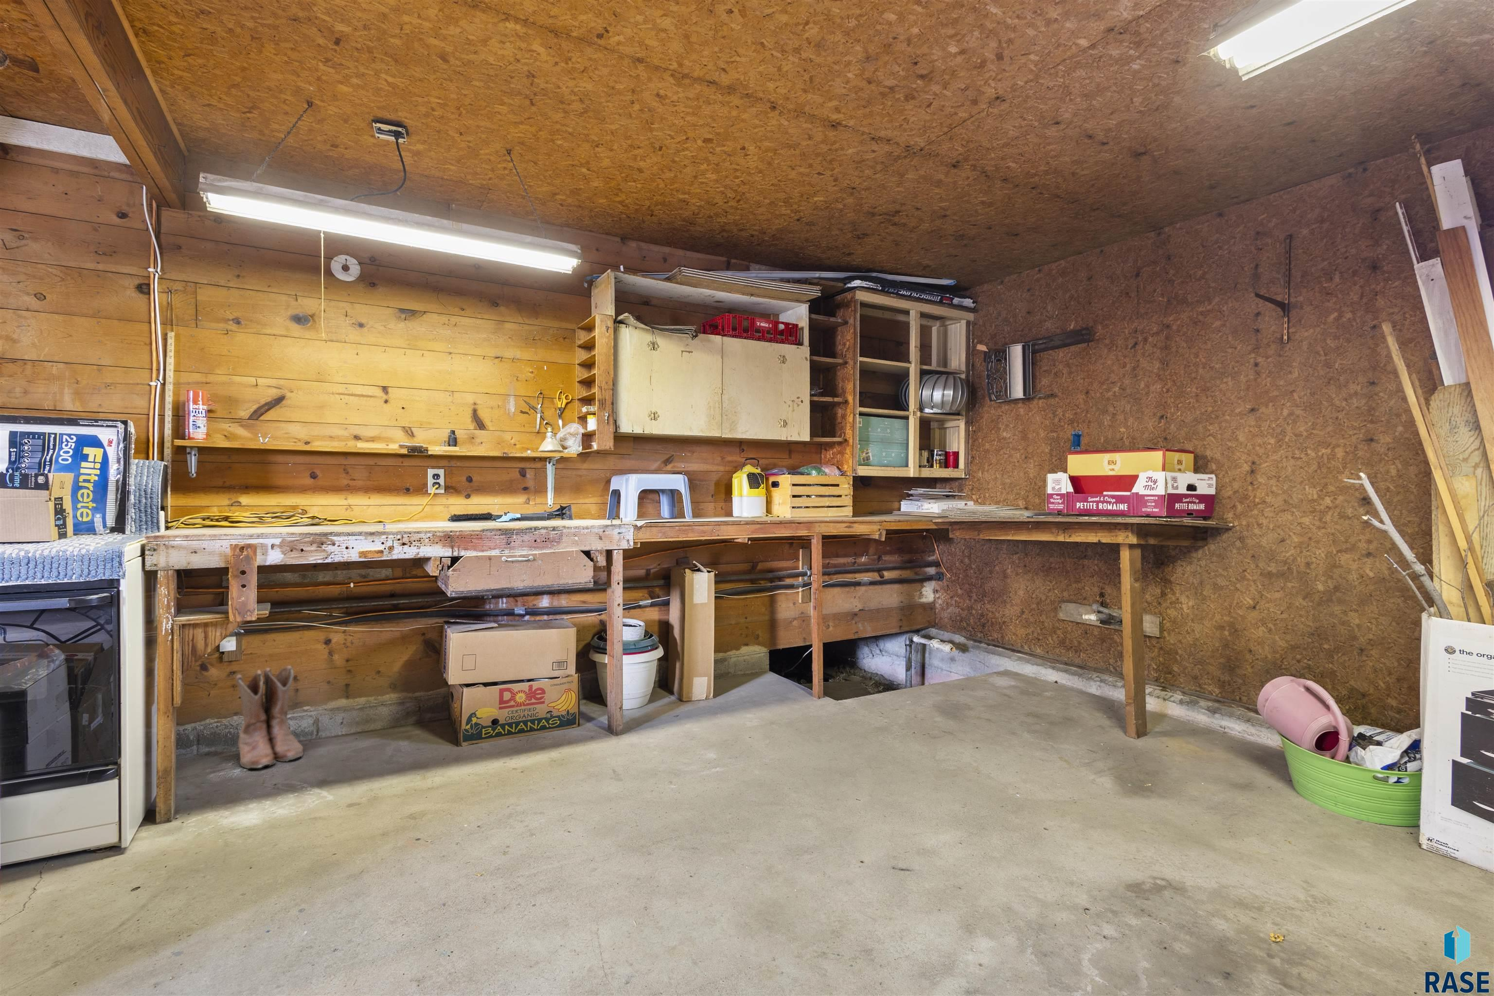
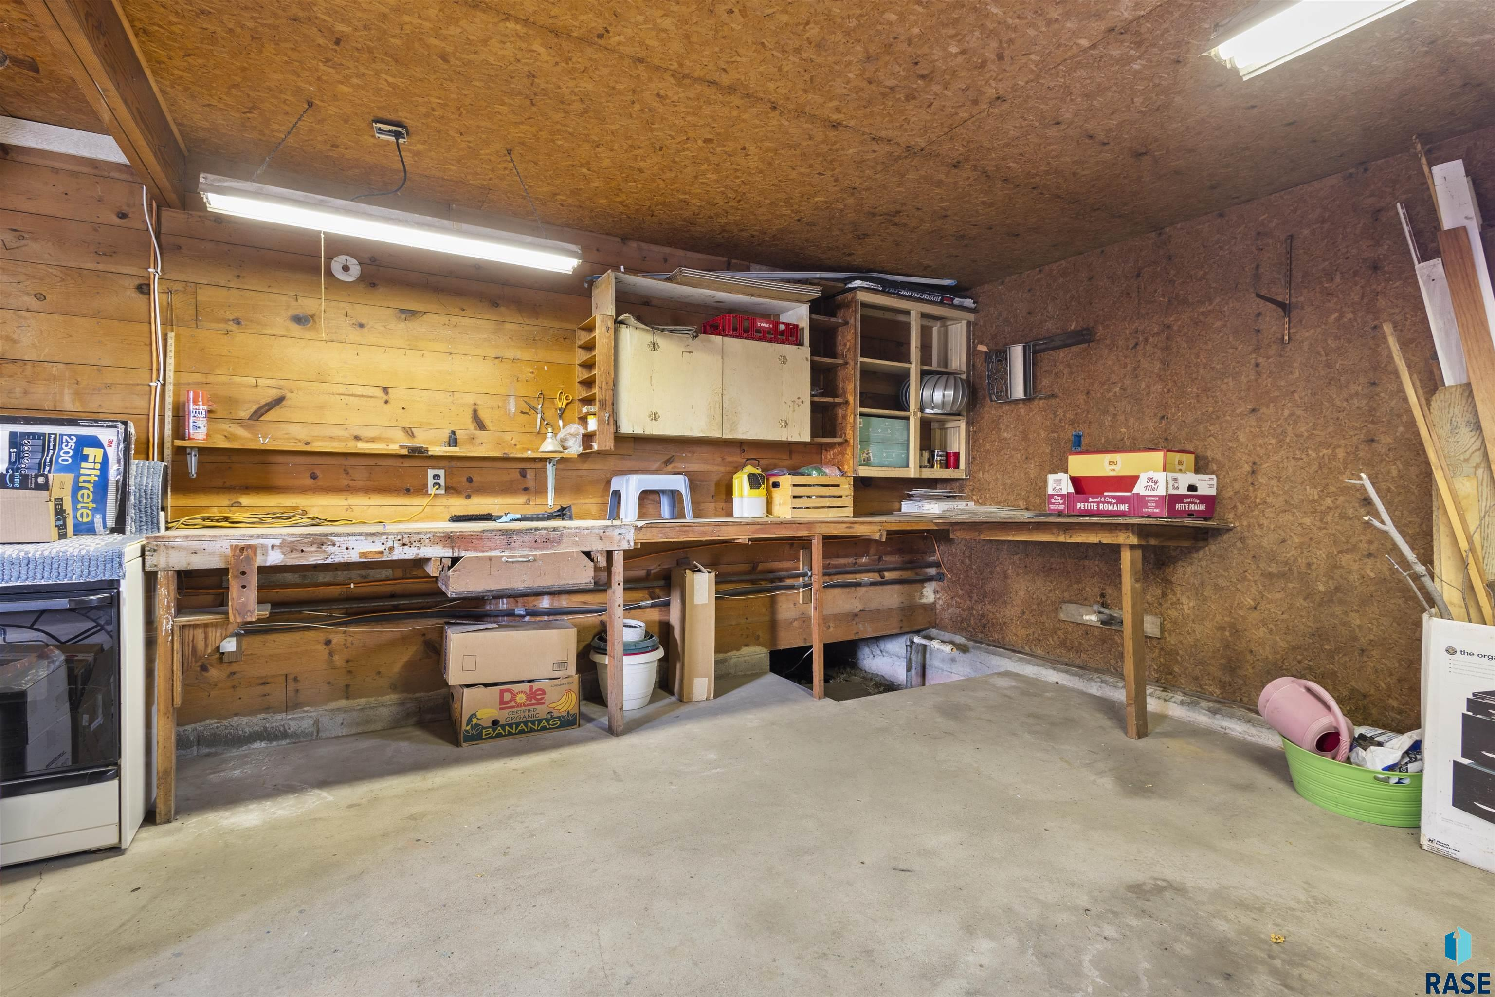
- boots [235,665,303,769]
